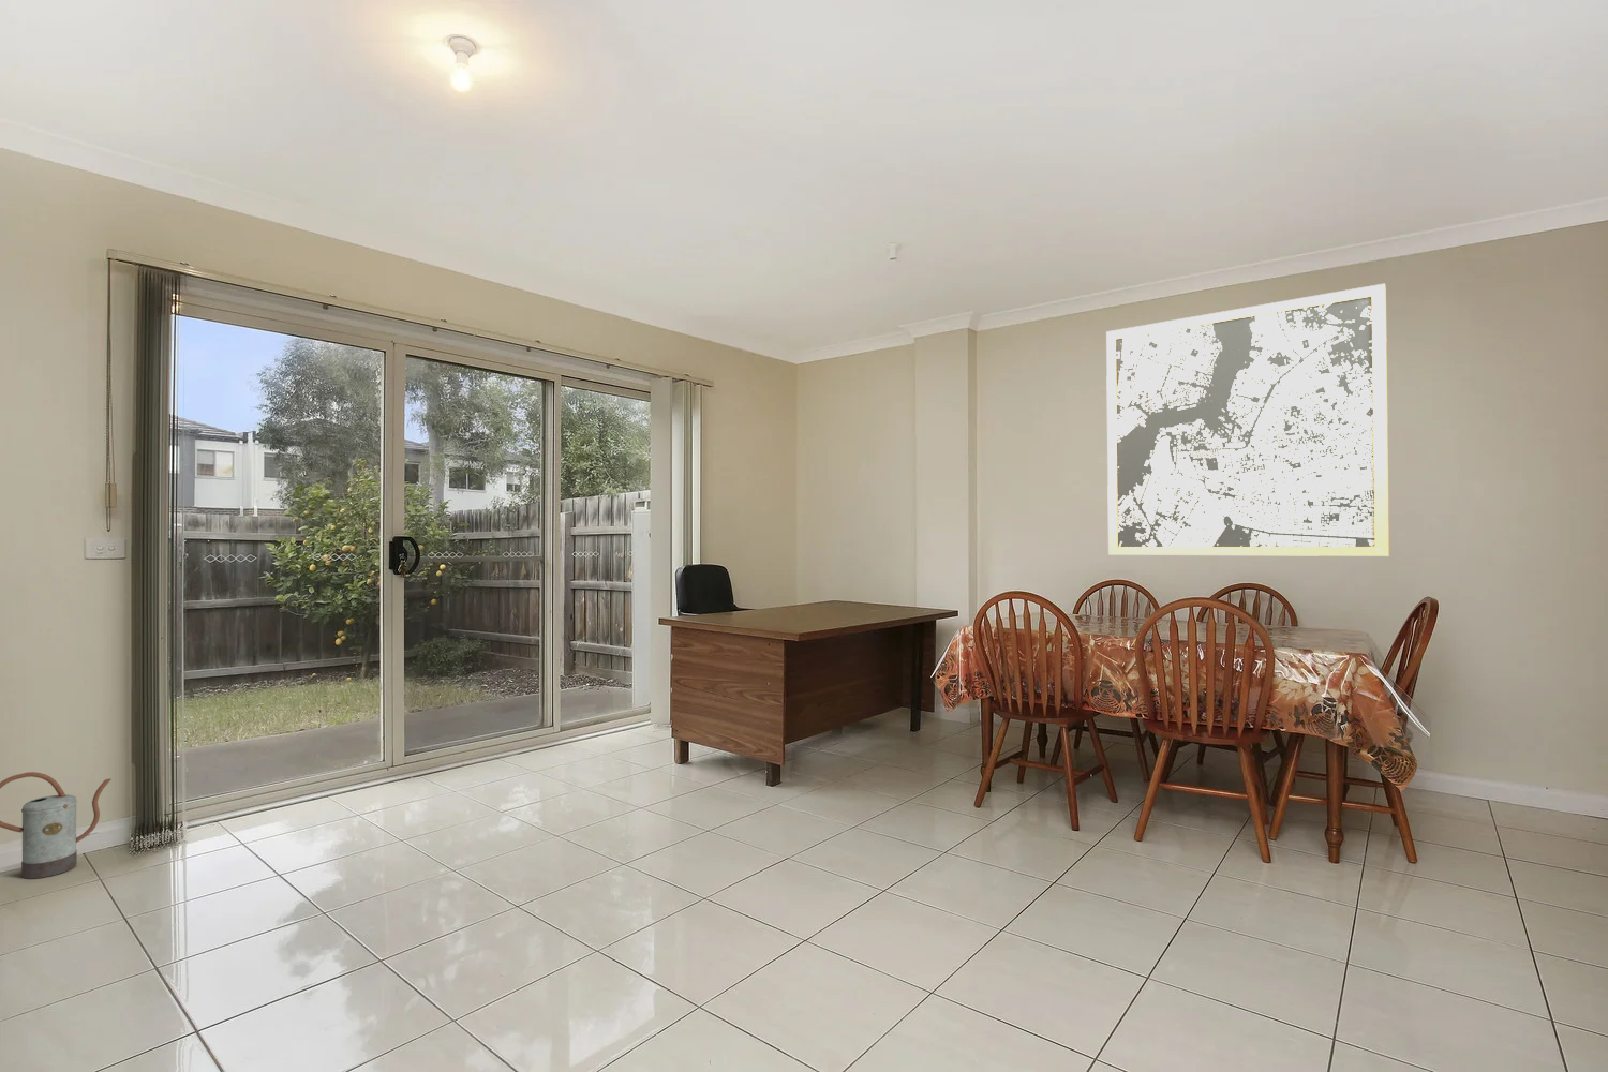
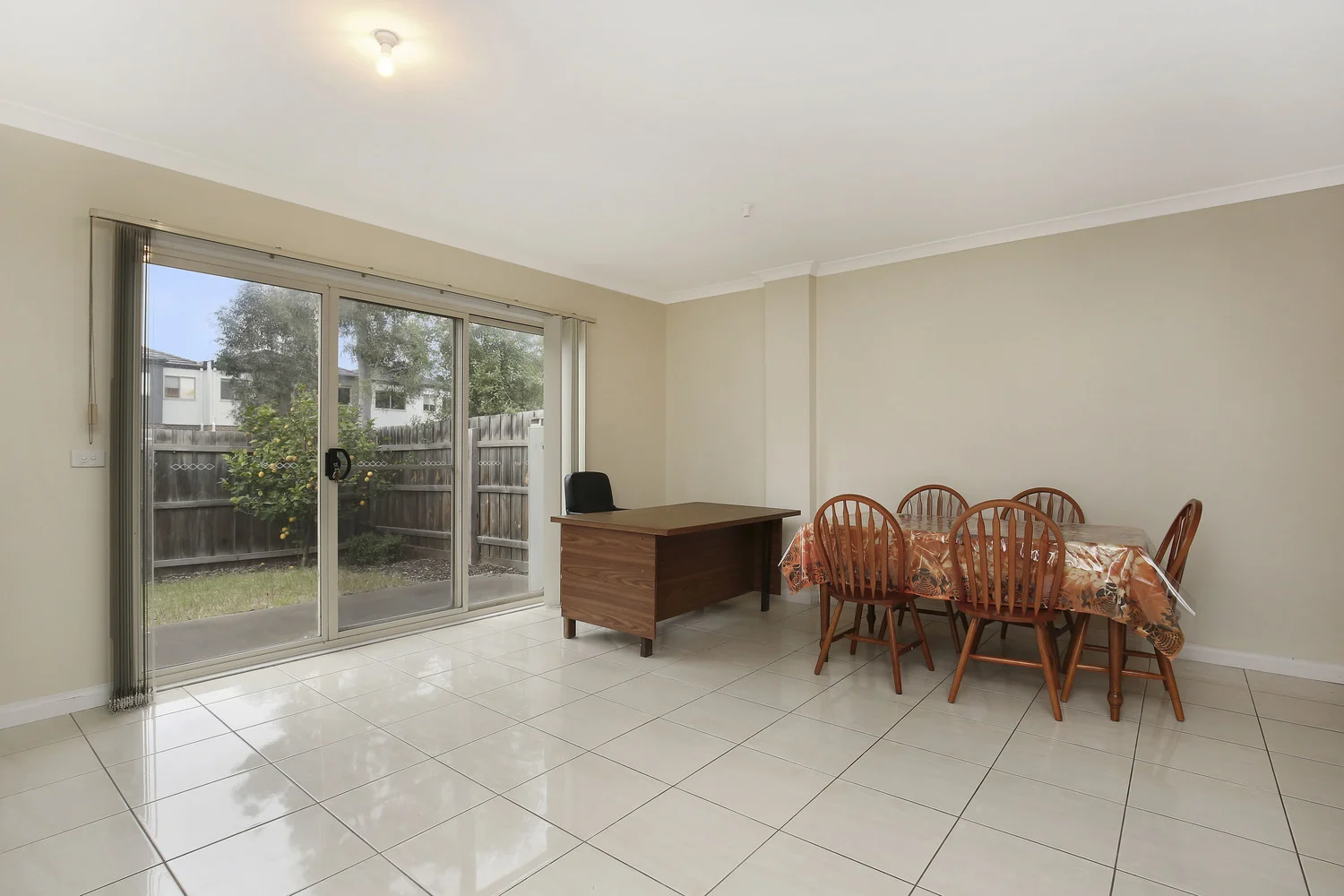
- watering can [0,770,111,881]
- wall art [1106,284,1390,558]
